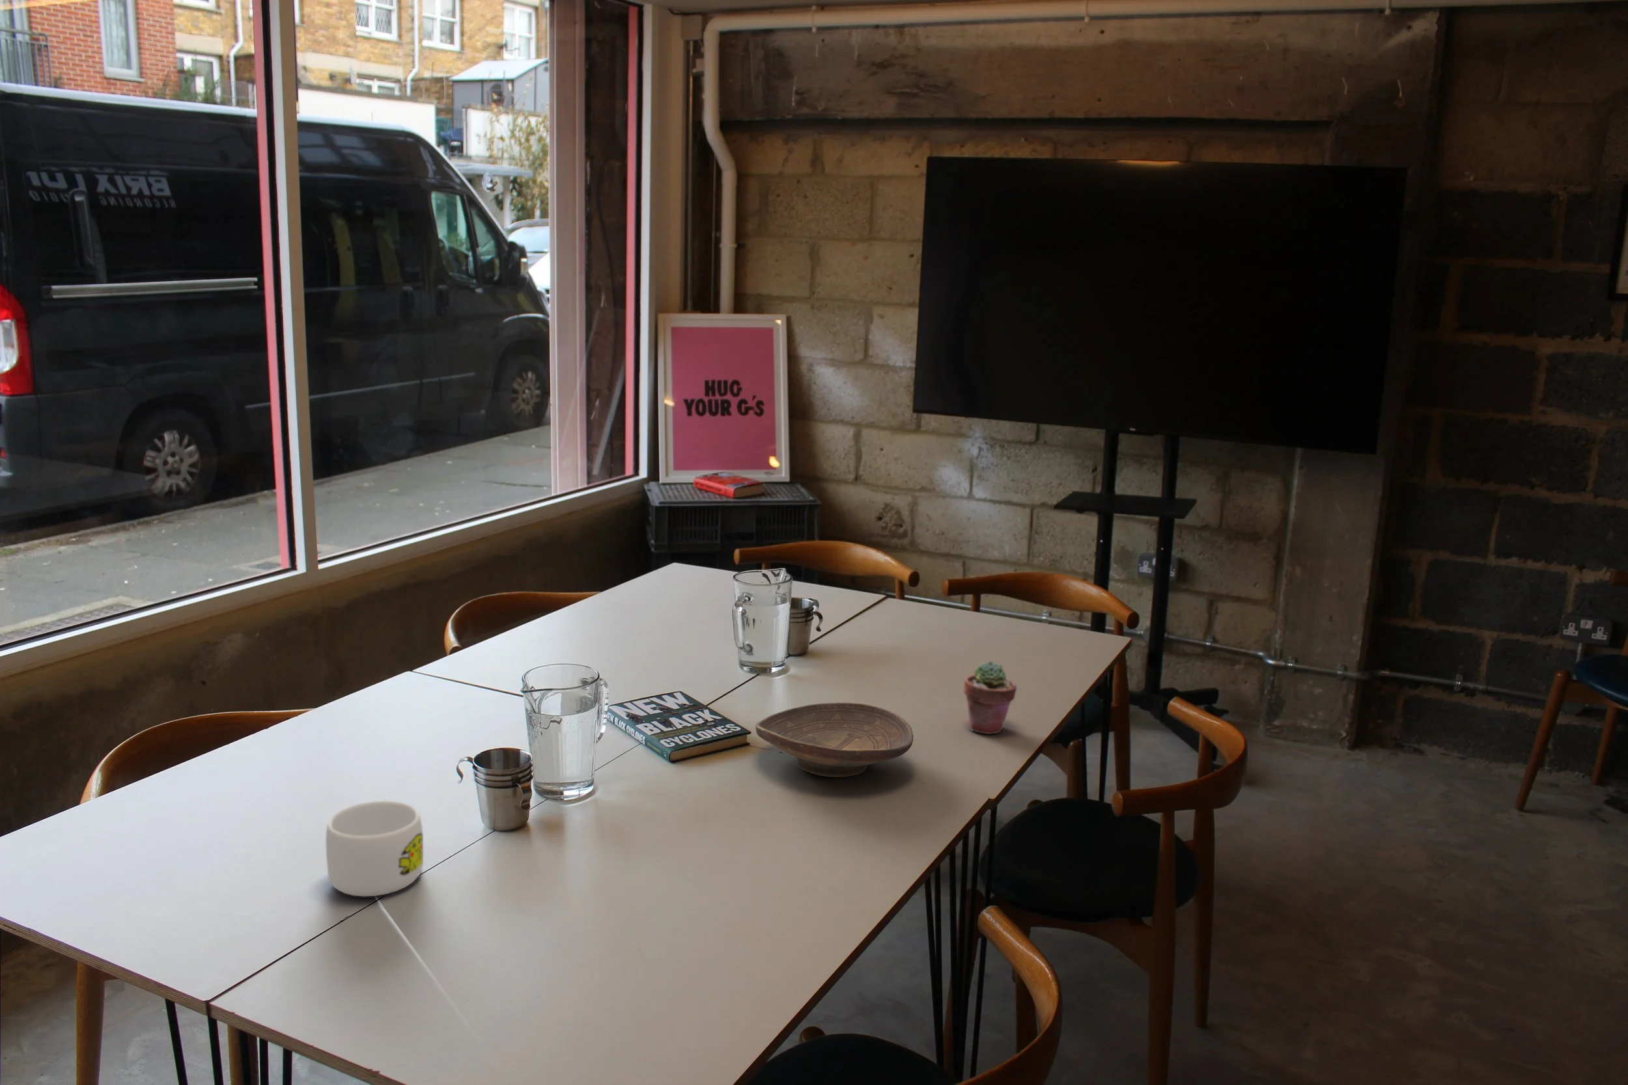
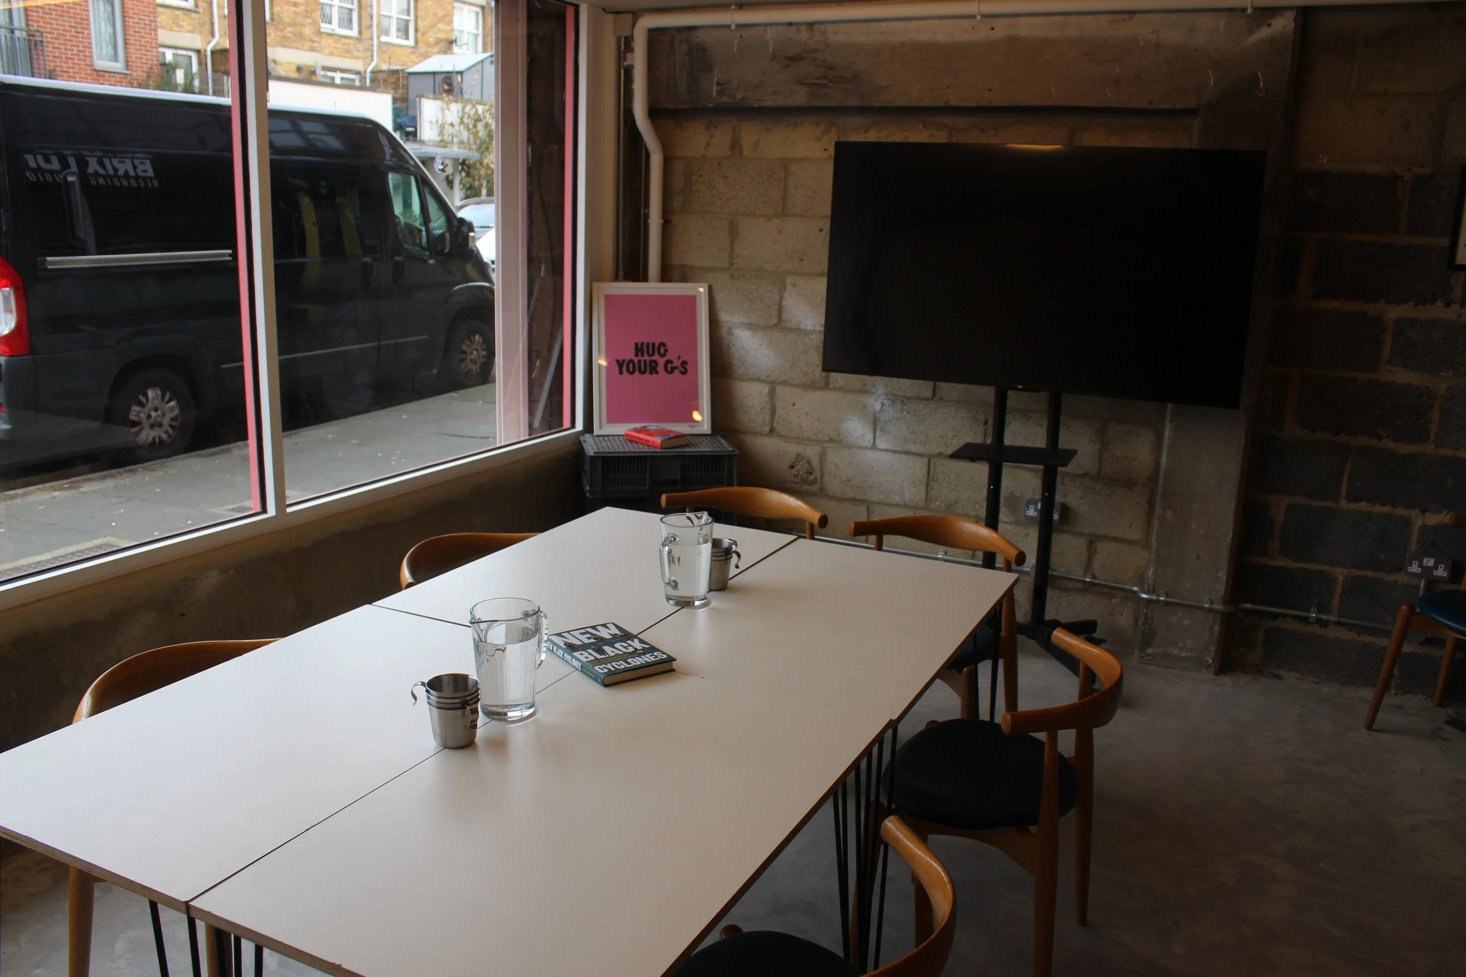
- decorative bowl [755,701,913,777]
- mug [325,800,424,897]
- potted succulent [963,660,1017,735]
